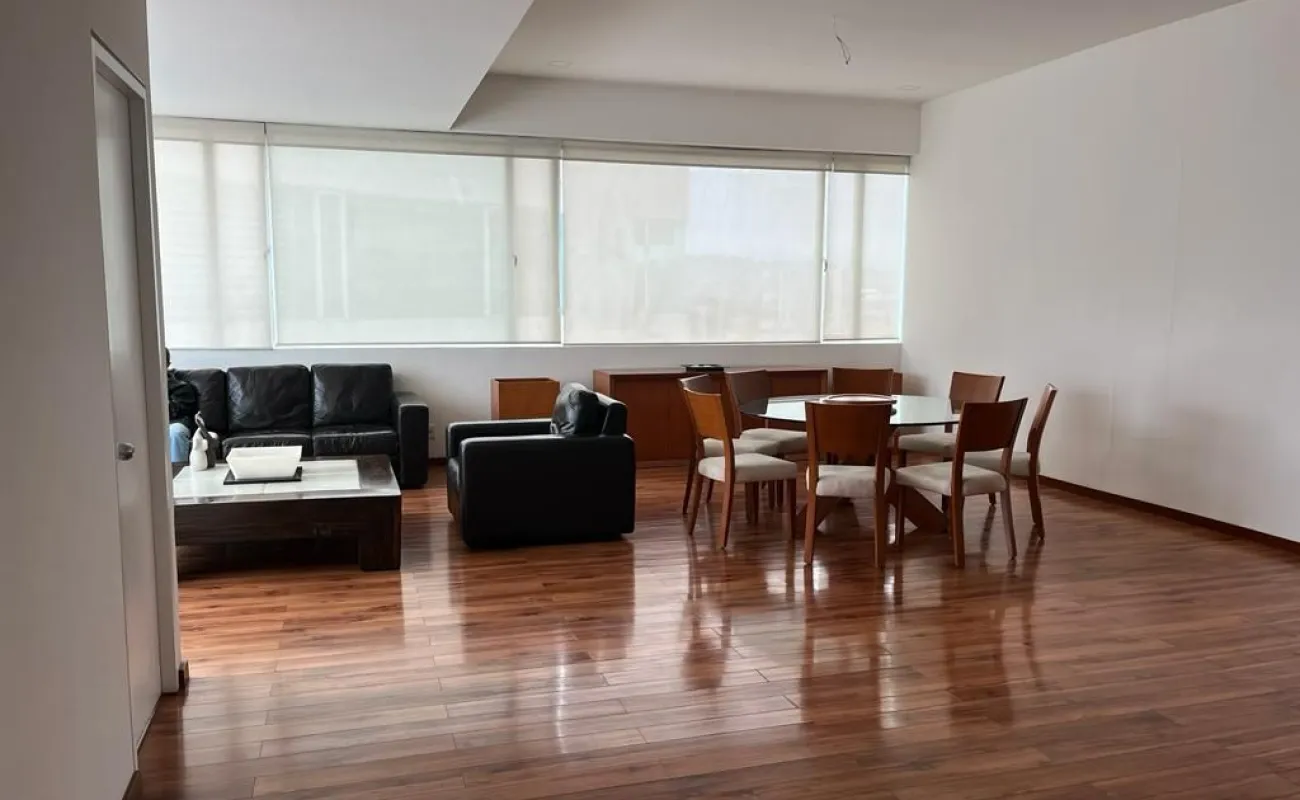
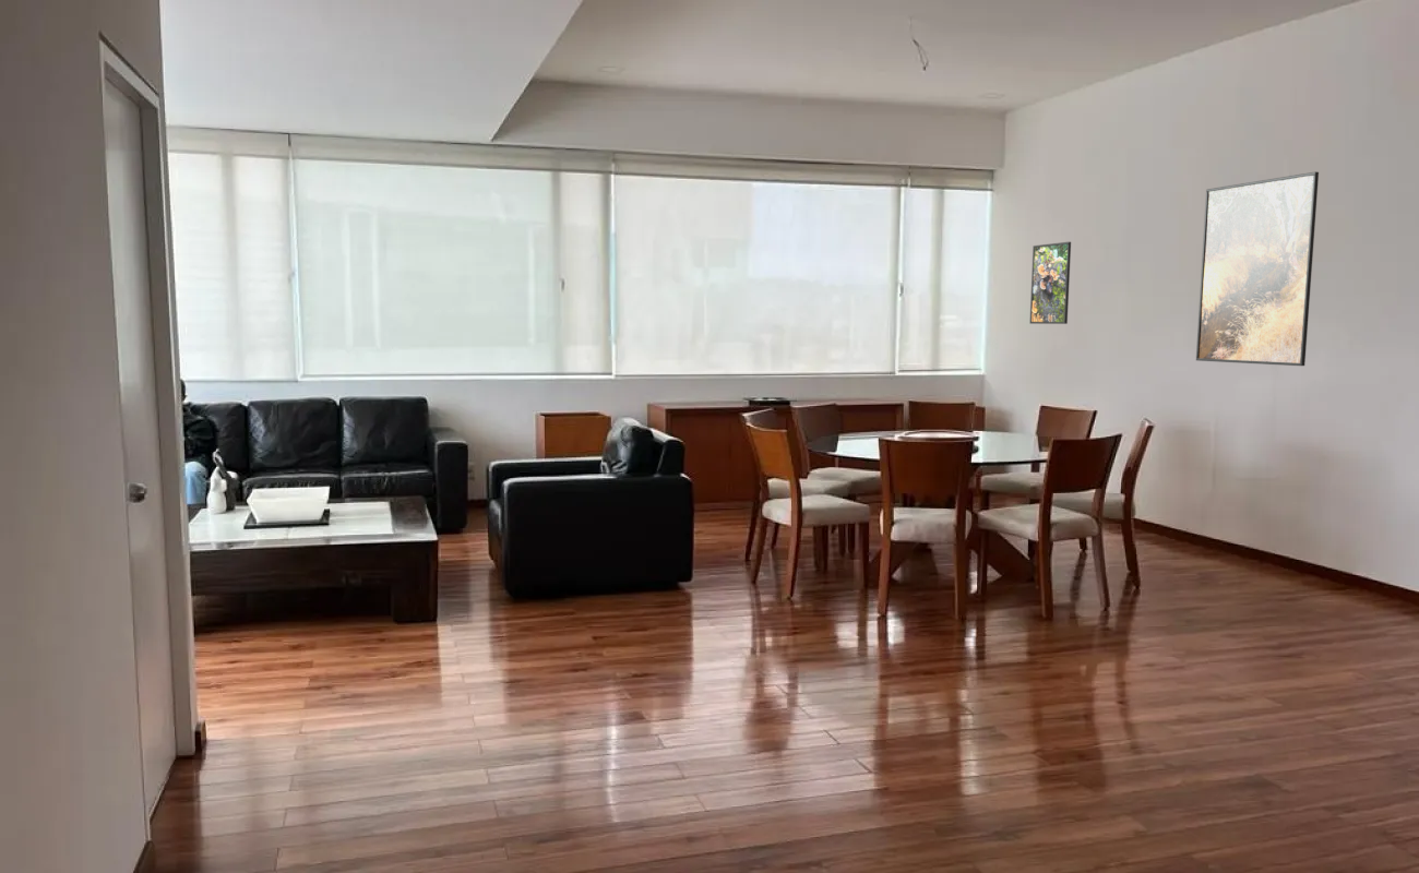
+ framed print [1028,241,1072,325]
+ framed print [1195,170,1320,367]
